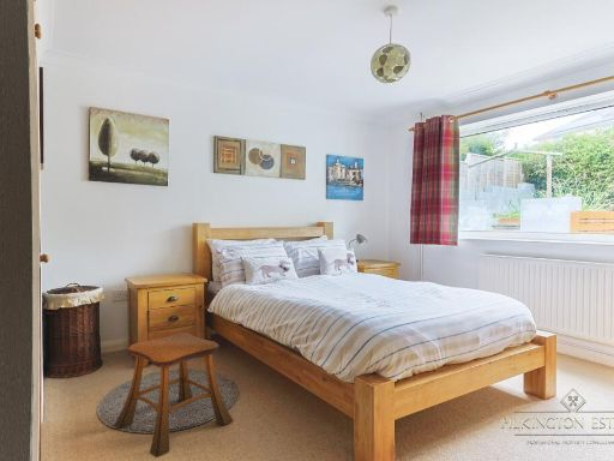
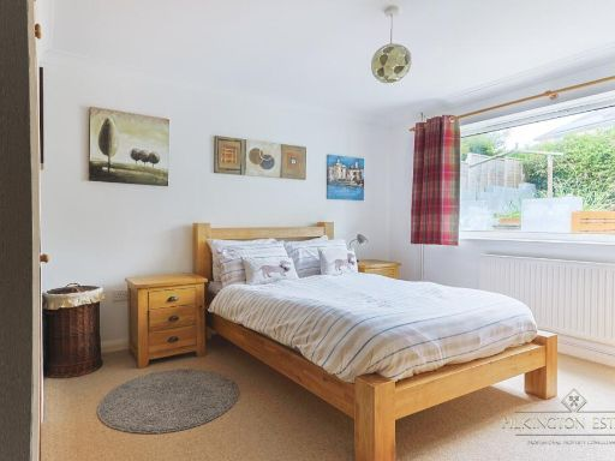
- stool [114,331,234,459]
